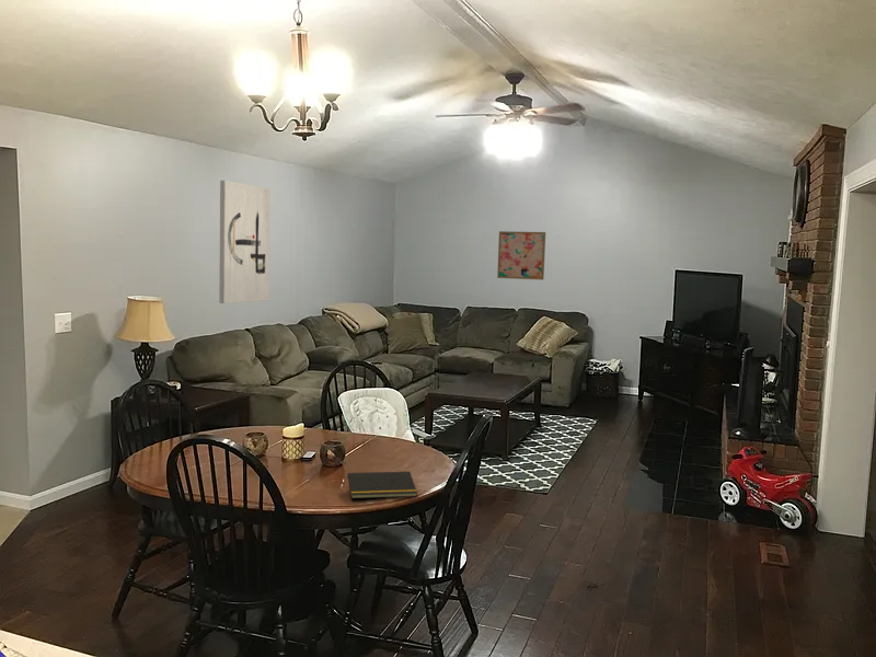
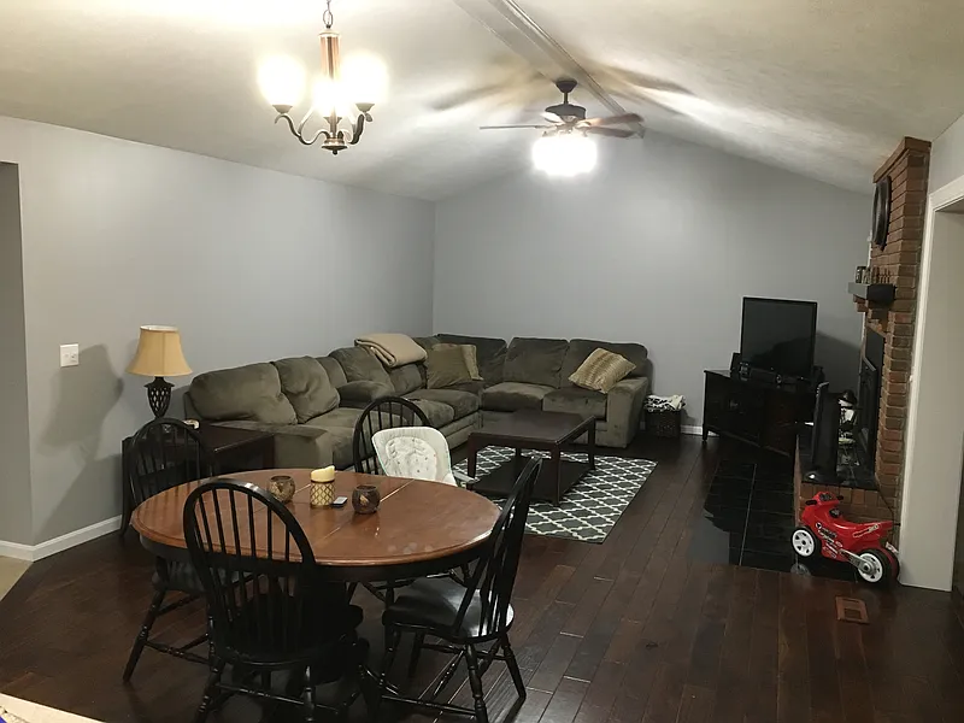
- notepad [345,471,418,499]
- wall art [496,230,546,280]
- wall art [218,180,272,304]
